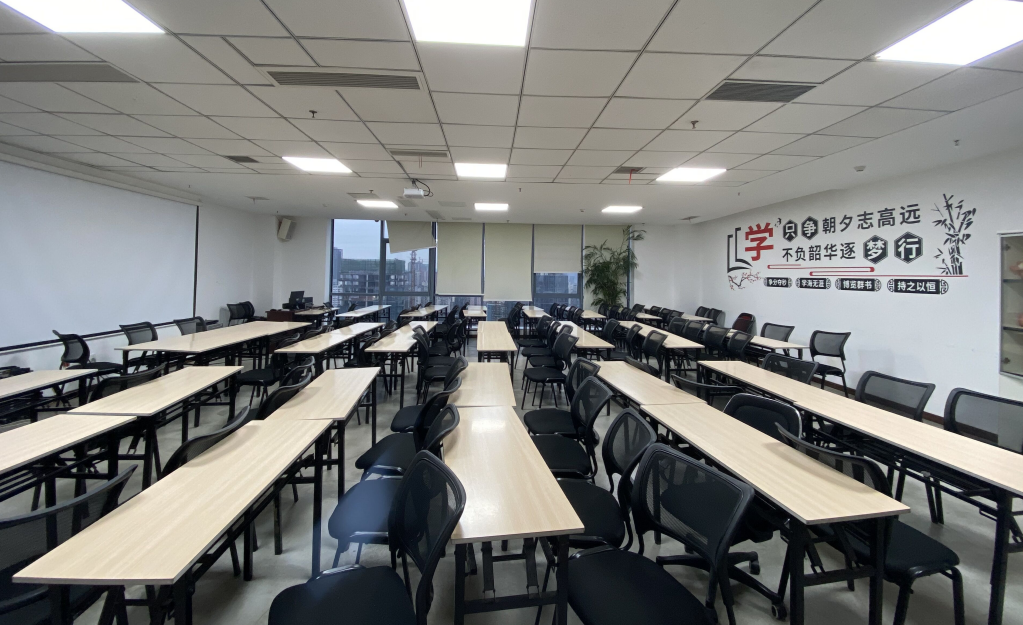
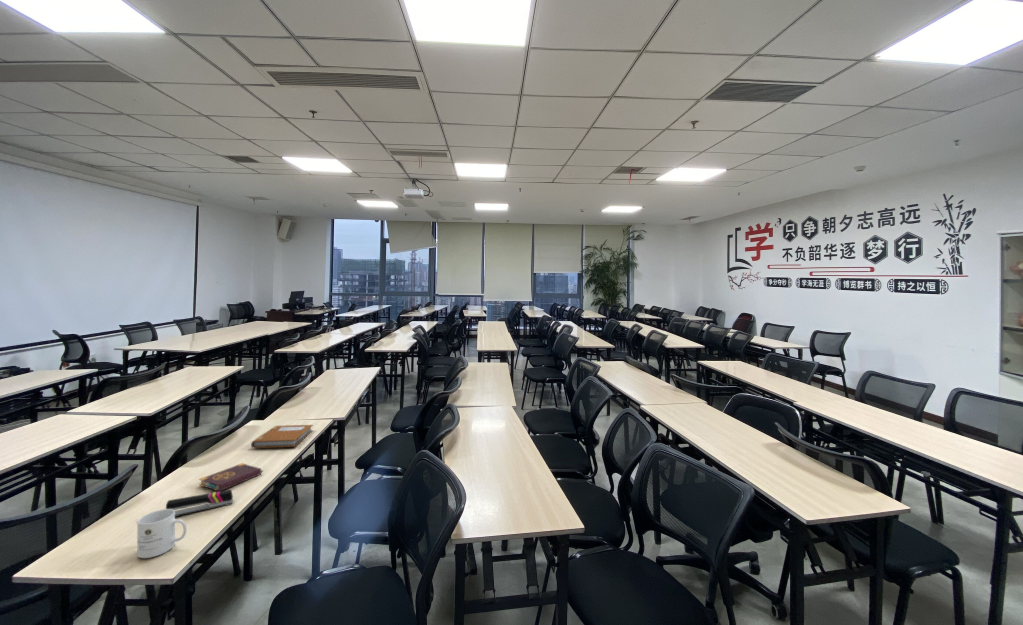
+ stapler [165,489,234,518]
+ notebook [250,424,314,449]
+ mug [136,508,188,559]
+ book [198,462,264,492]
